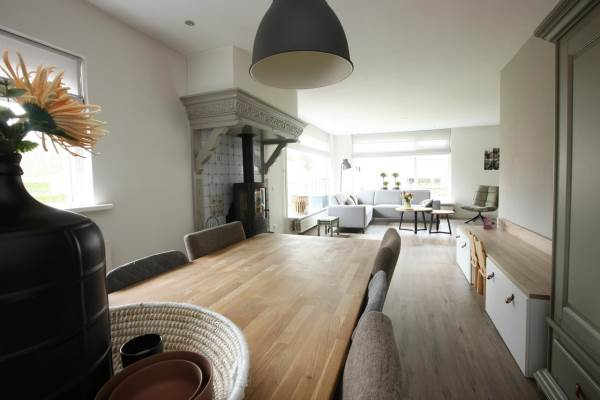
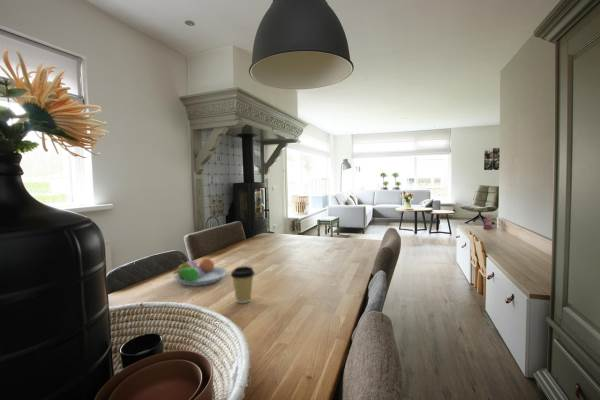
+ fruit bowl [173,256,228,287]
+ coffee cup [229,265,256,304]
